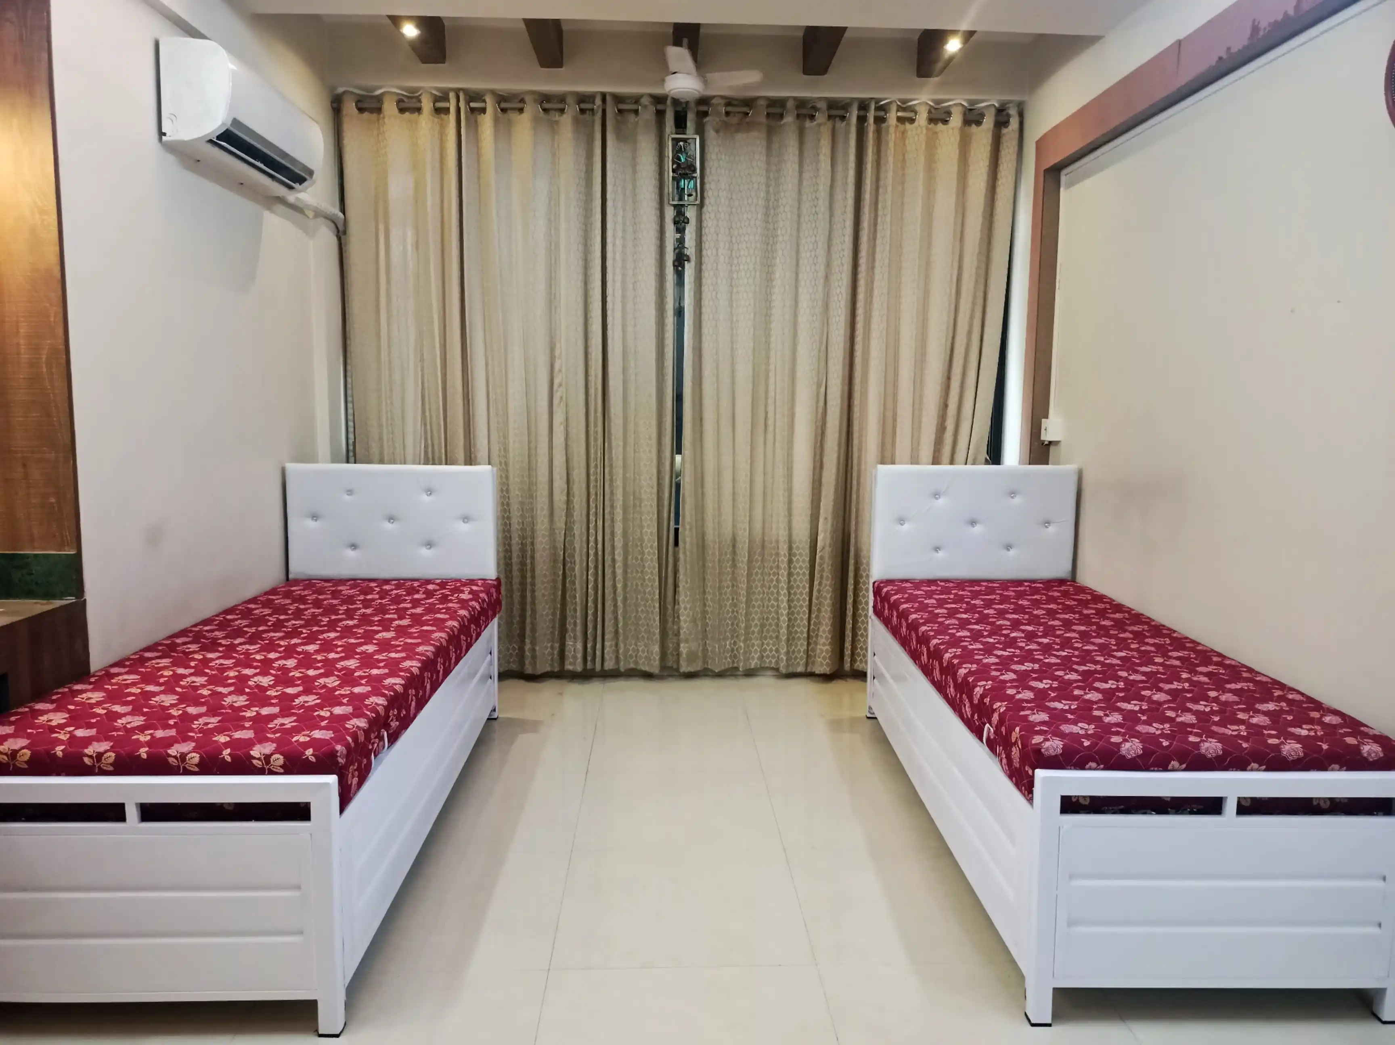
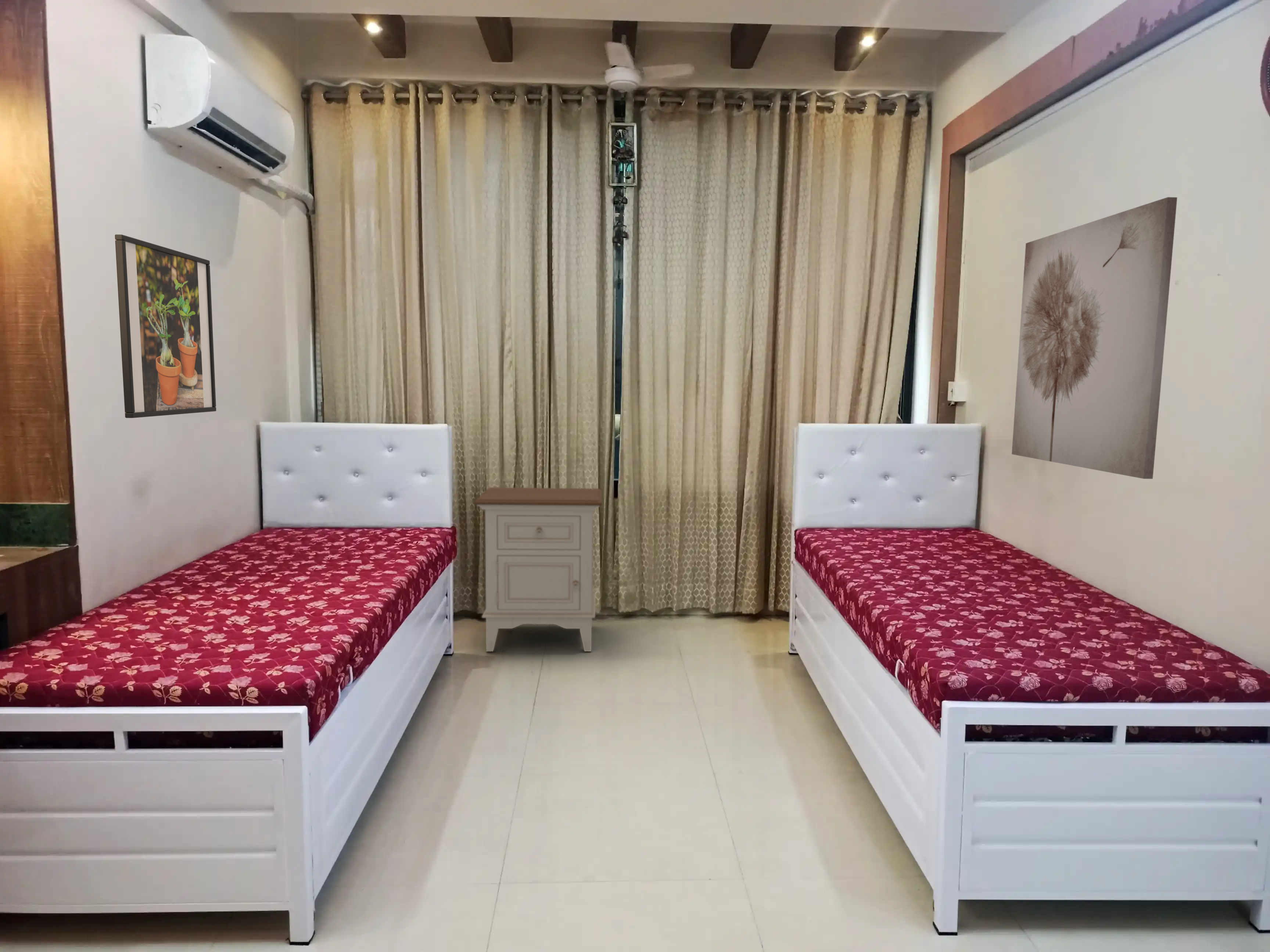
+ nightstand [474,487,602,652]
+ wall art [1011,197,1177,479]
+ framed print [114,234,216,418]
